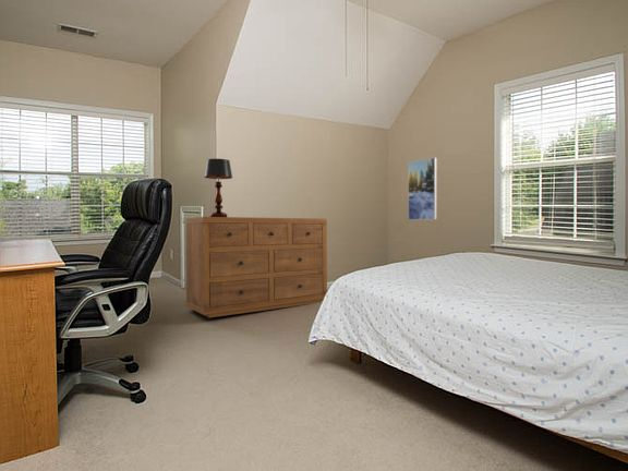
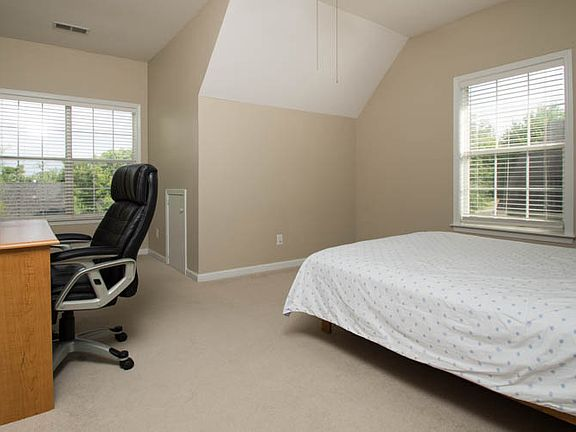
- dresser [184,216,328,318]
- table lamp [203,158,233,217]
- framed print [407,157,437,221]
